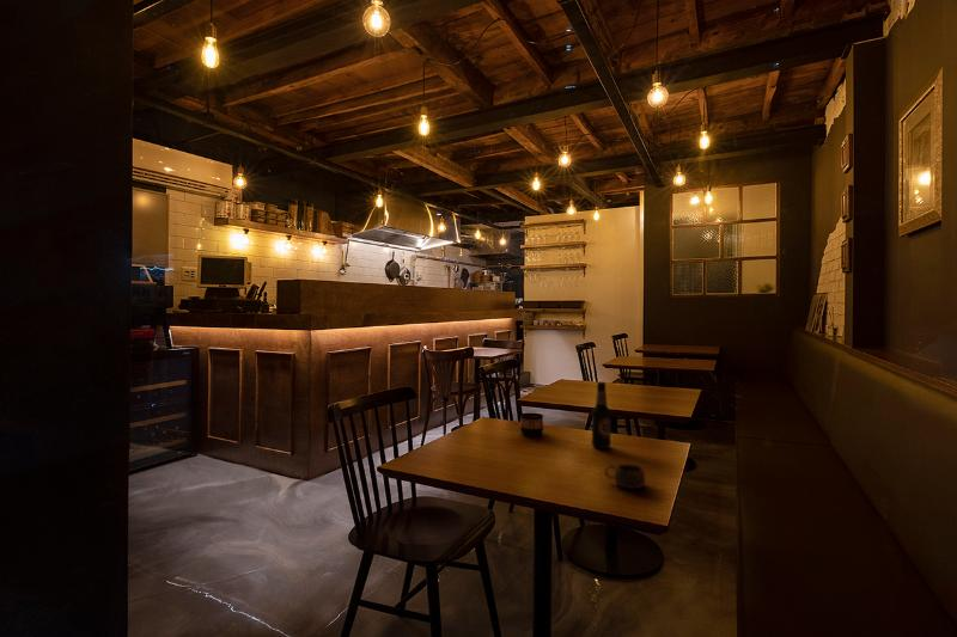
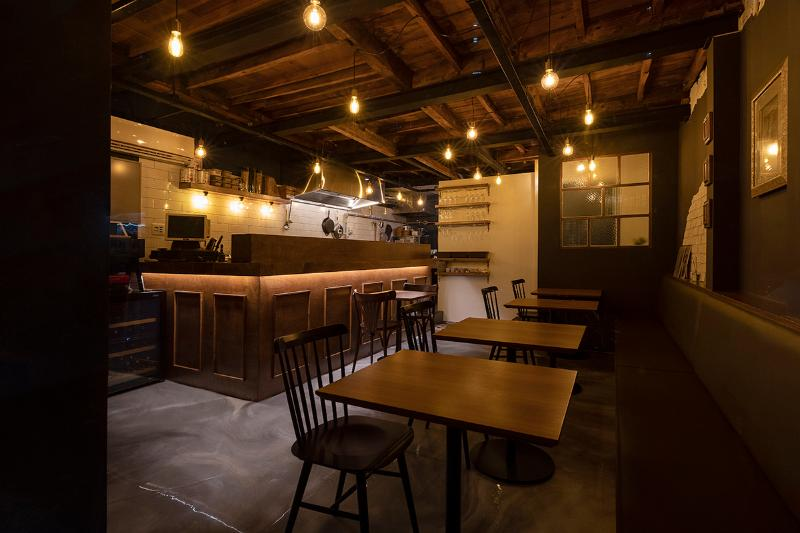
- bottle [591,381,612,449]
- cup [603,463,647,490]
- cup [519,411,544,436]
